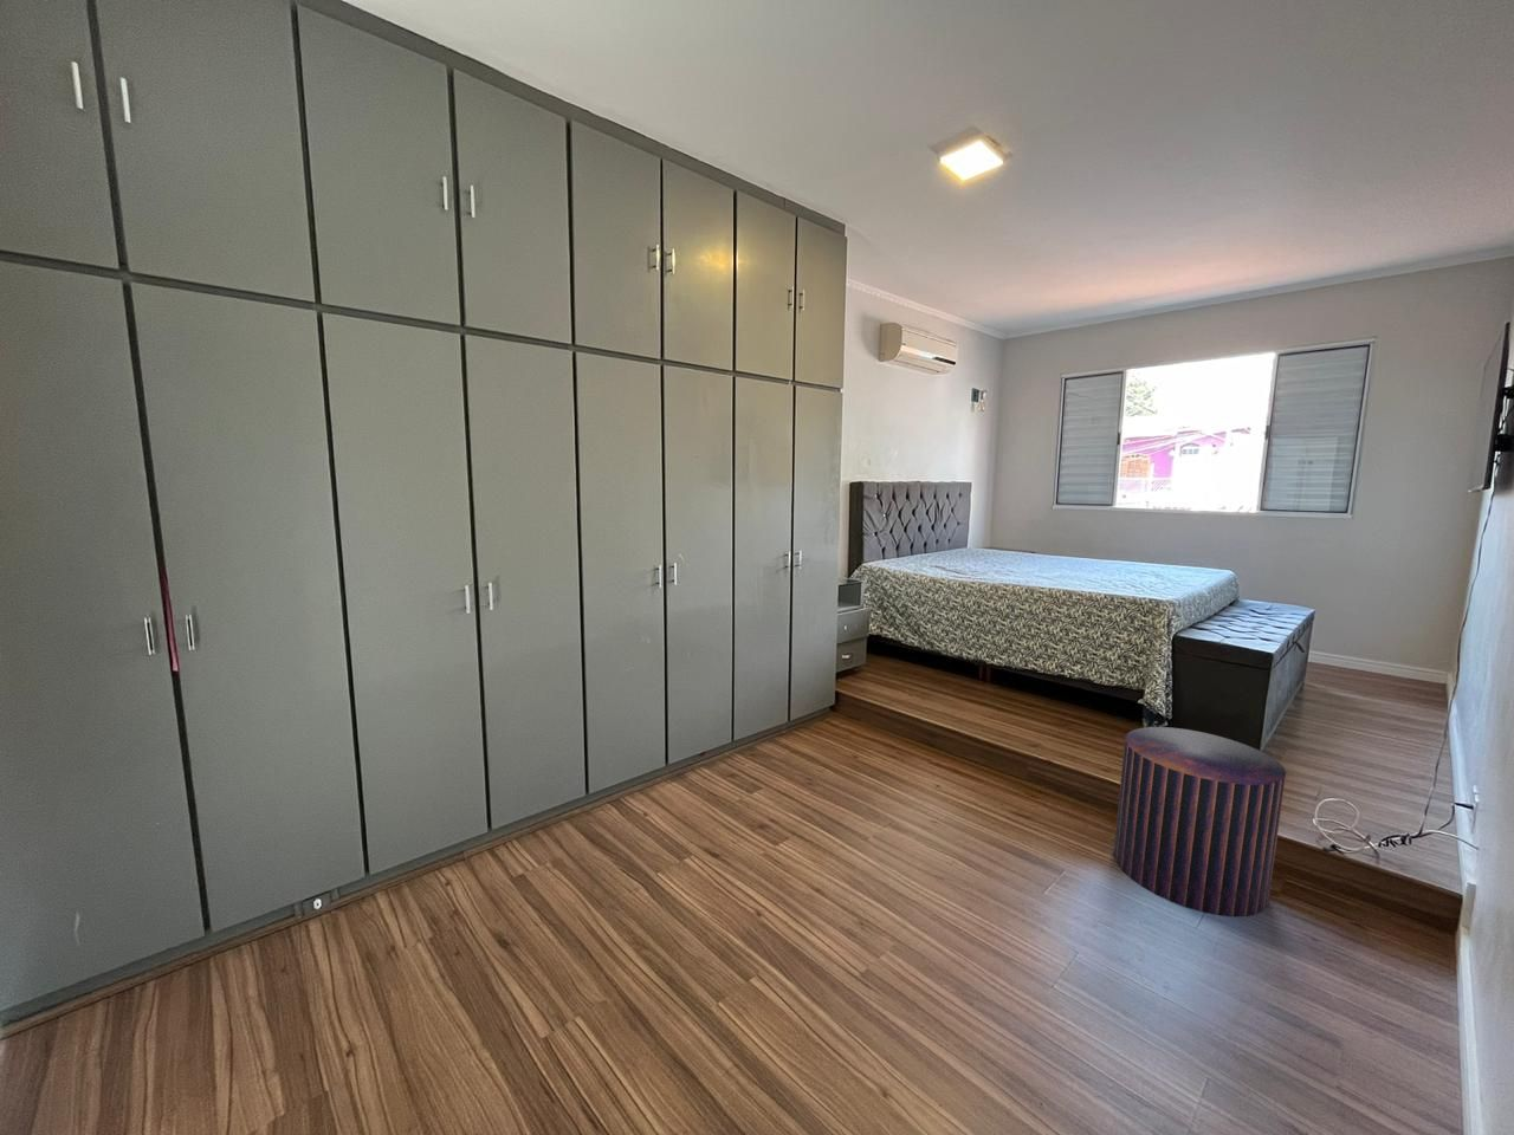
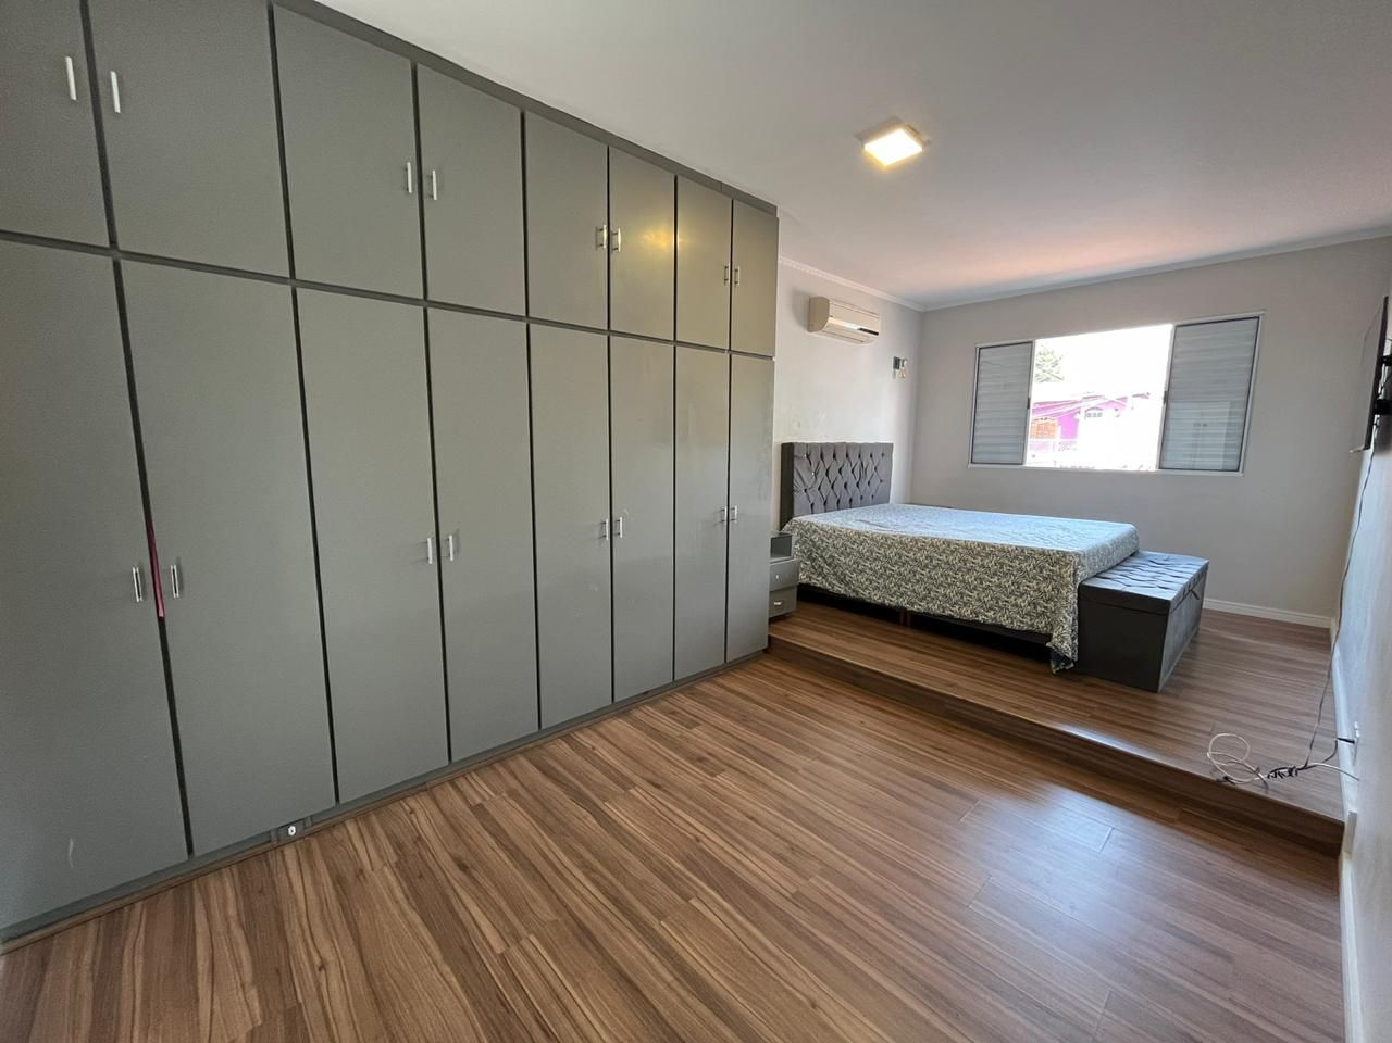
- stool [1113,726,1287,918]
